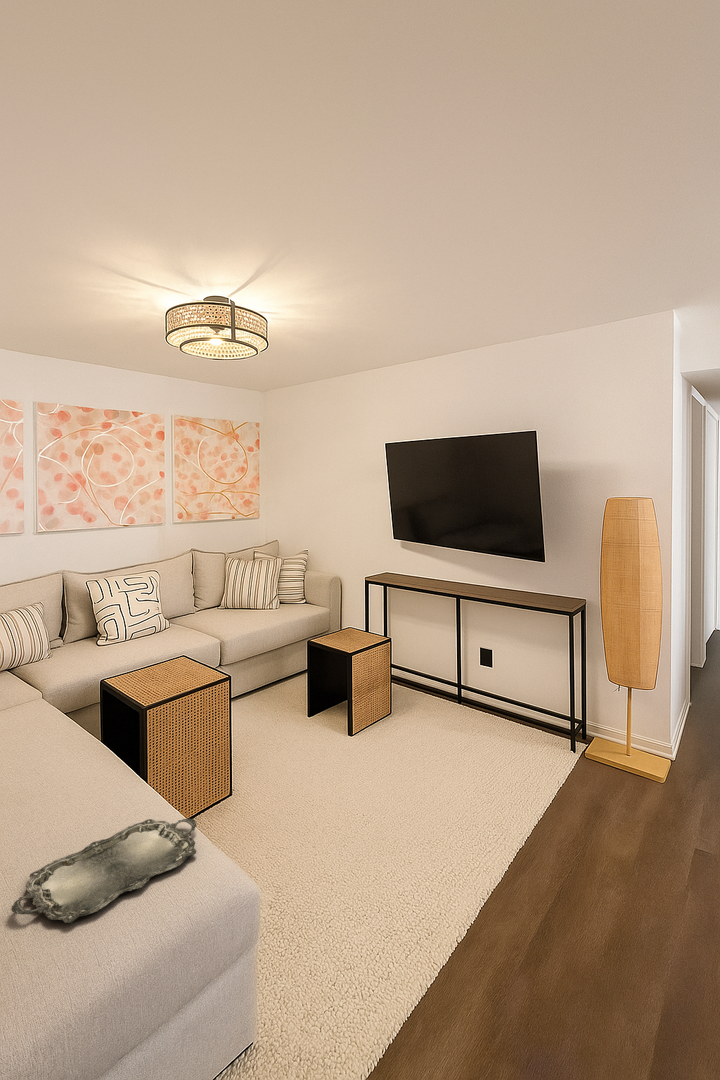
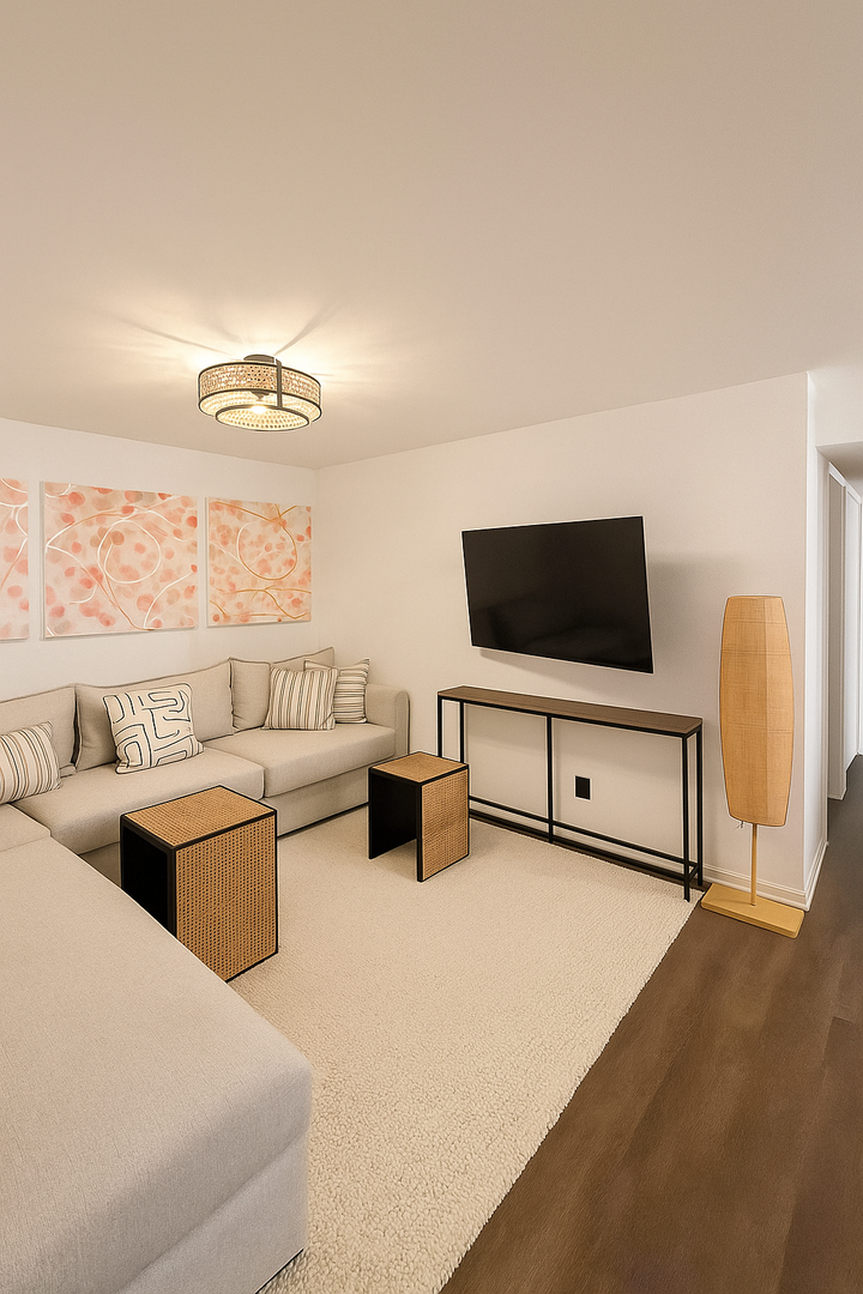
- serving tray [10,818,197,924]
